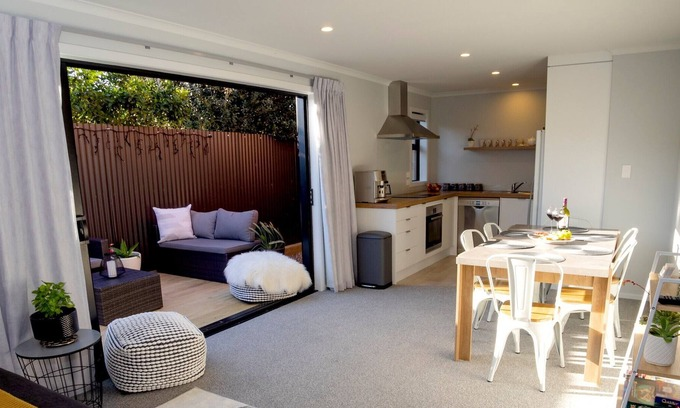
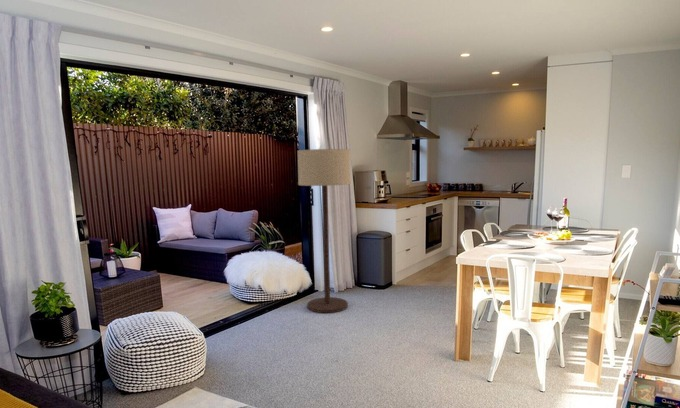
+ floor lamp [297,148,352,314]
